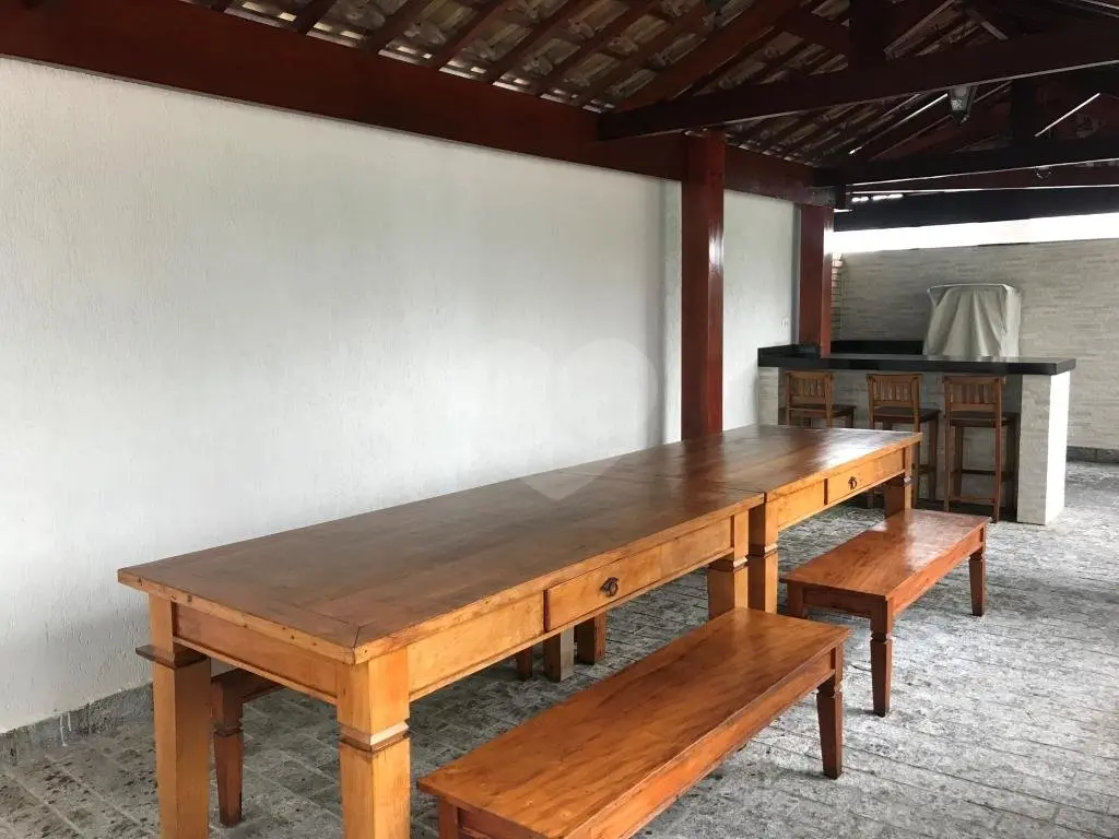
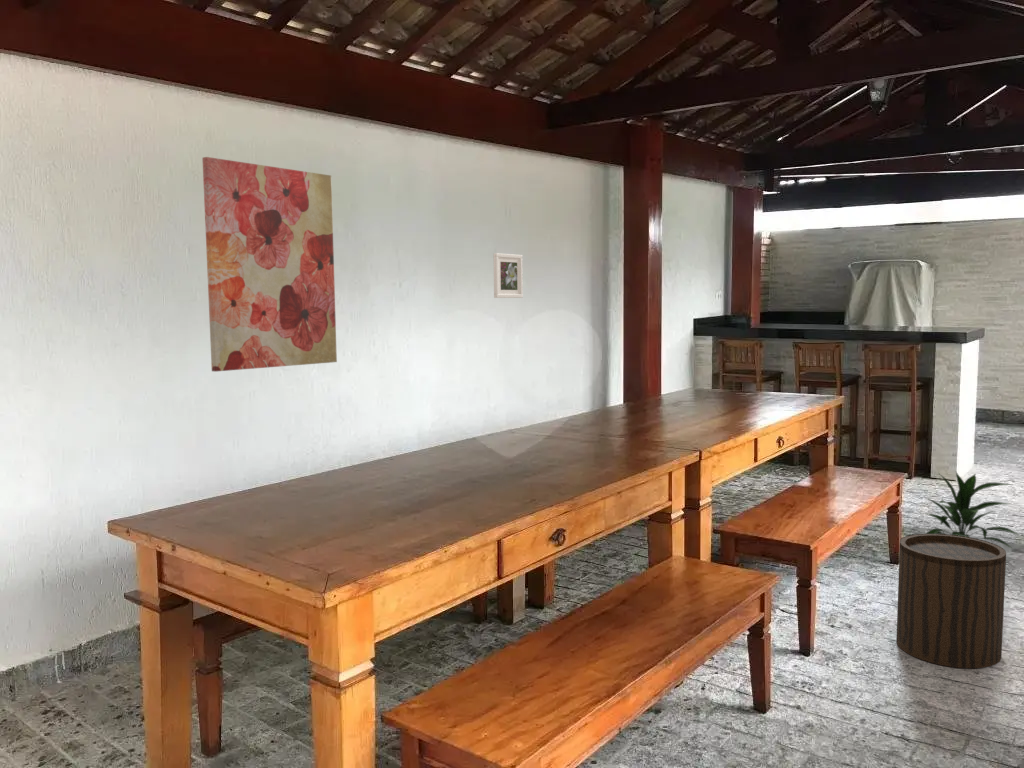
+ indoor plant [923,471,1021,550]
+ stool [895,533,1007,669]
+ wall art [201,156,338,373]
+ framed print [493,252,524,299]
